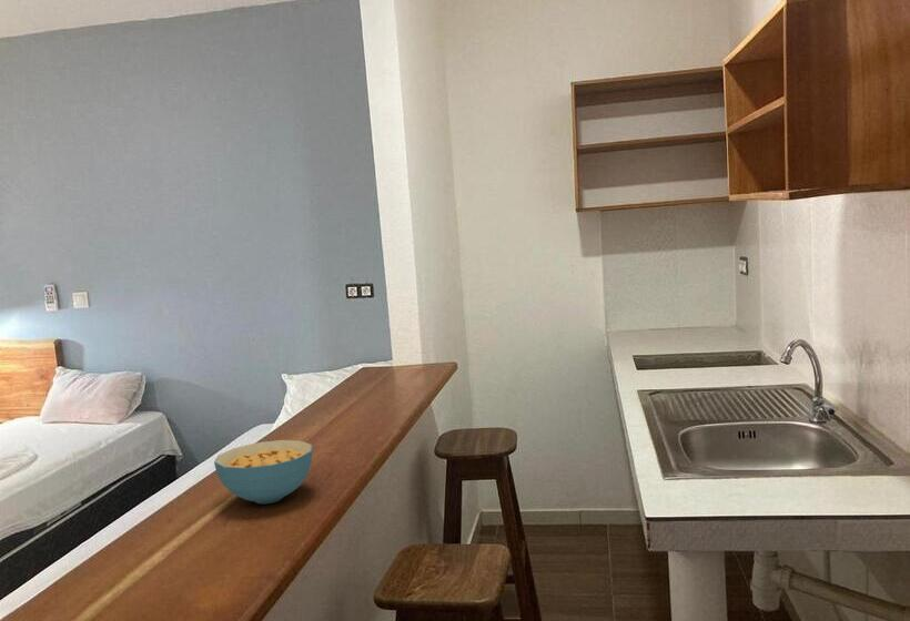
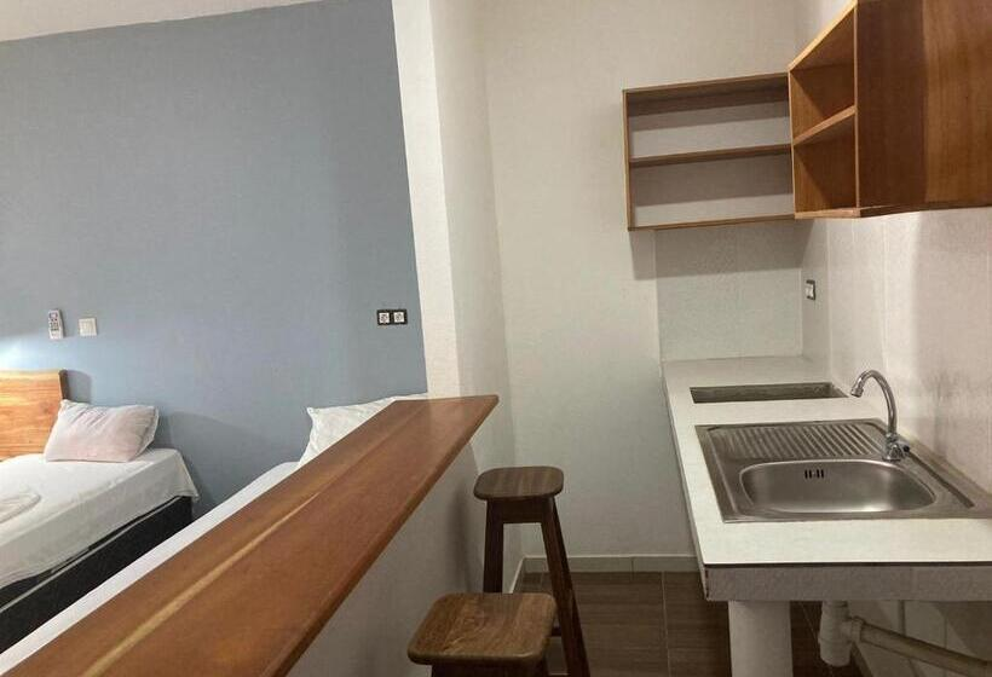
- cereal bowl [213,439,313,505]
